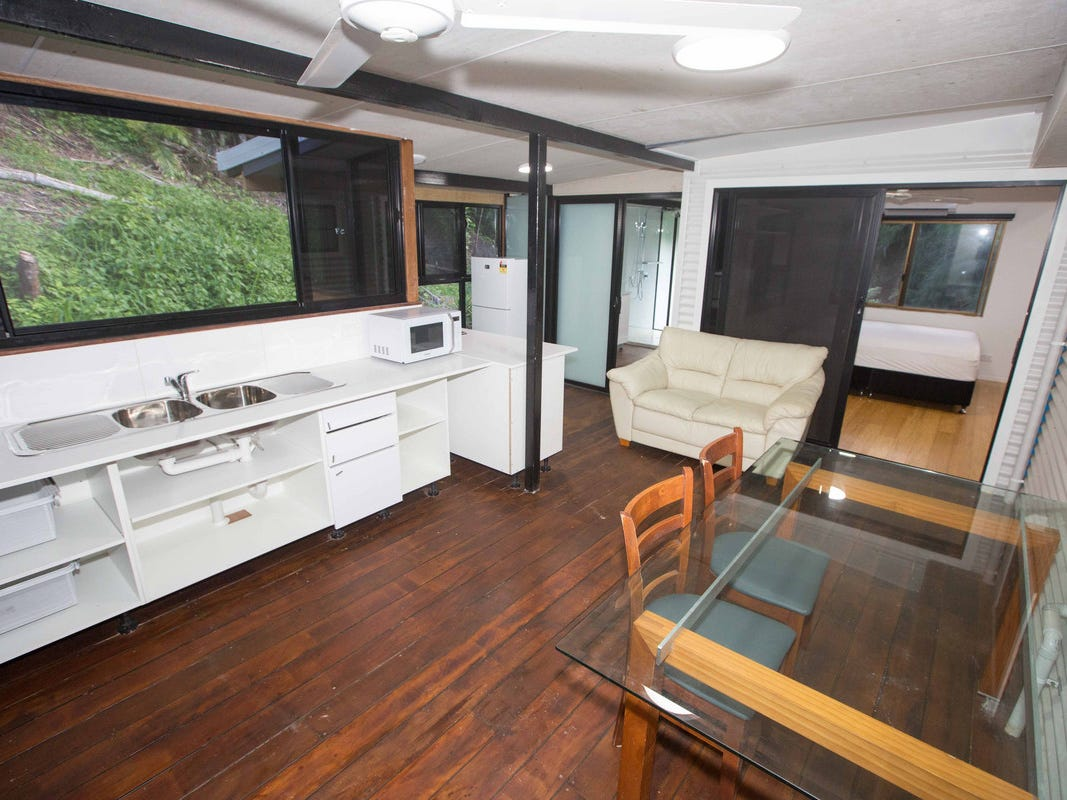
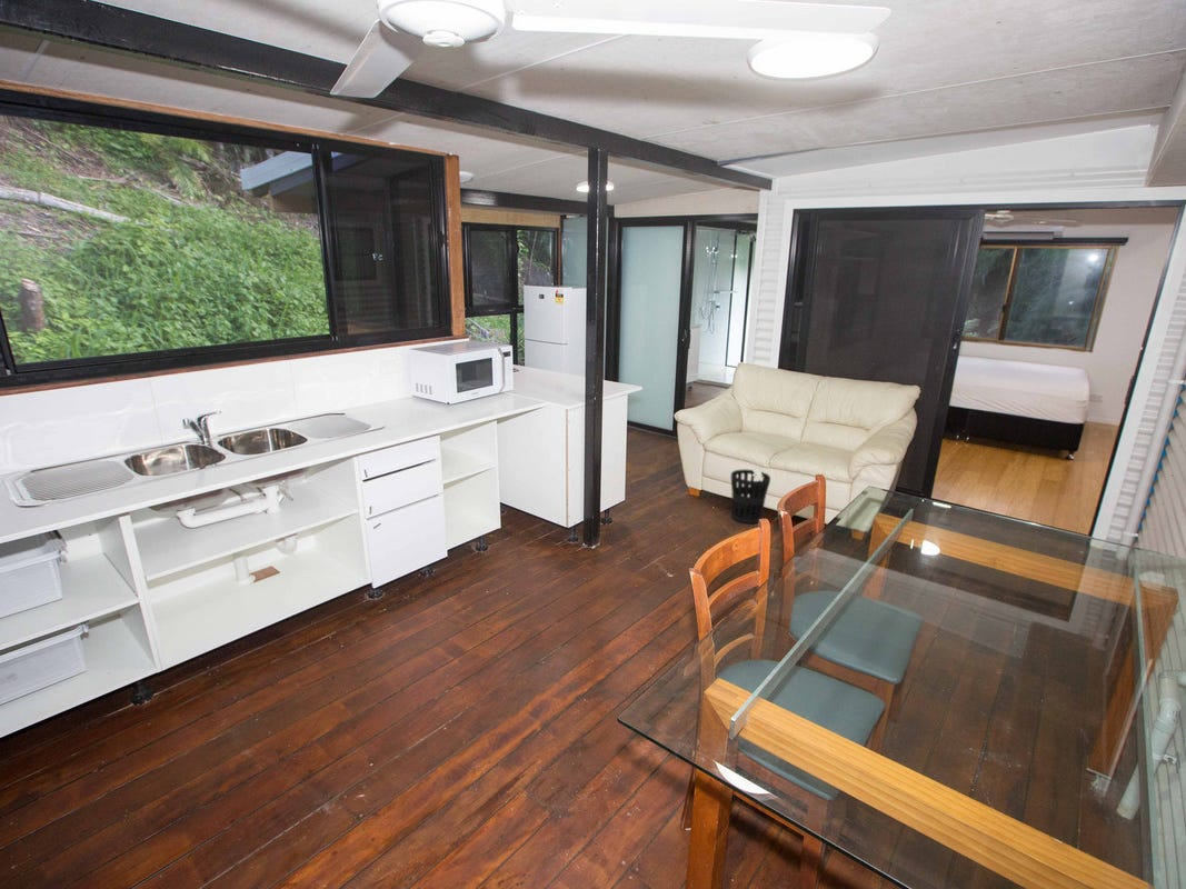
+ wastebasket [730,468,771,525]
